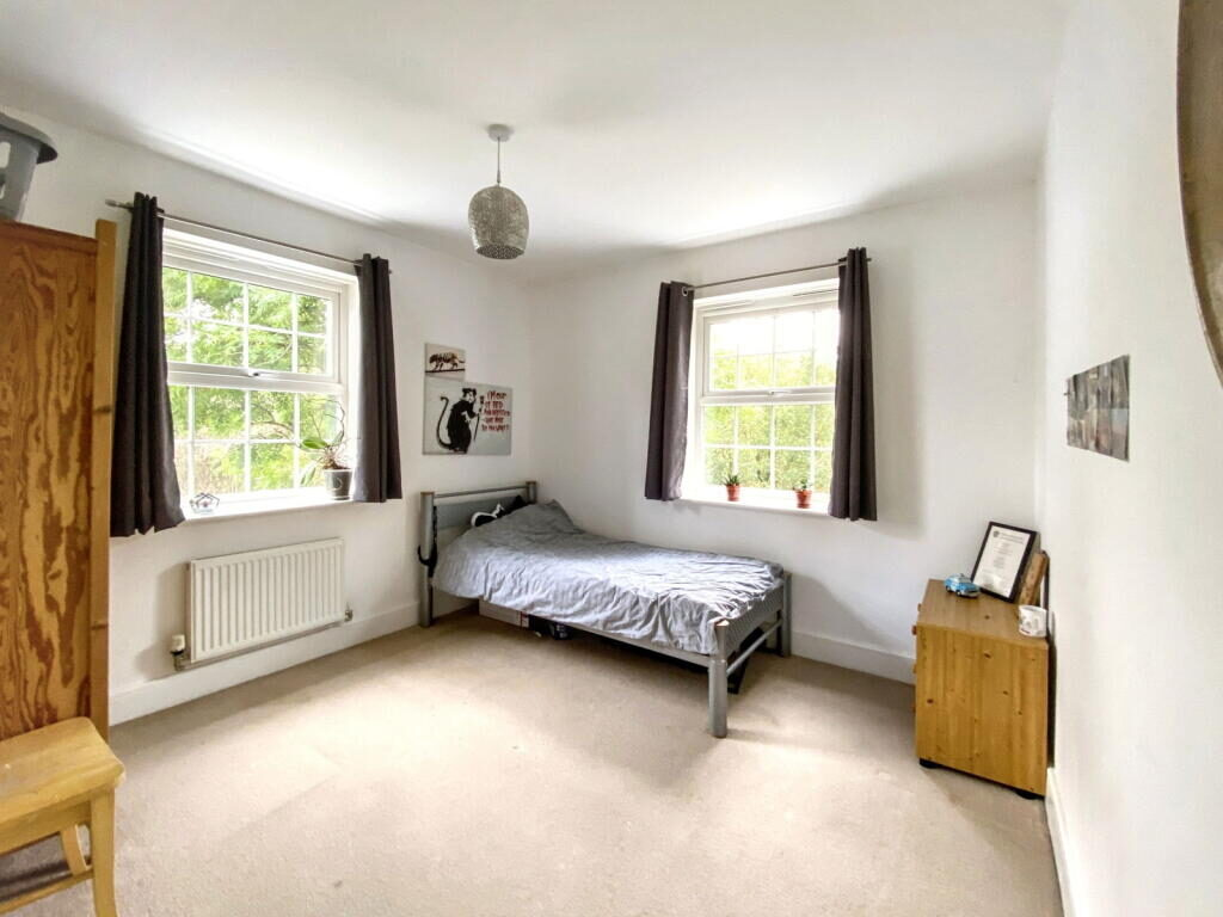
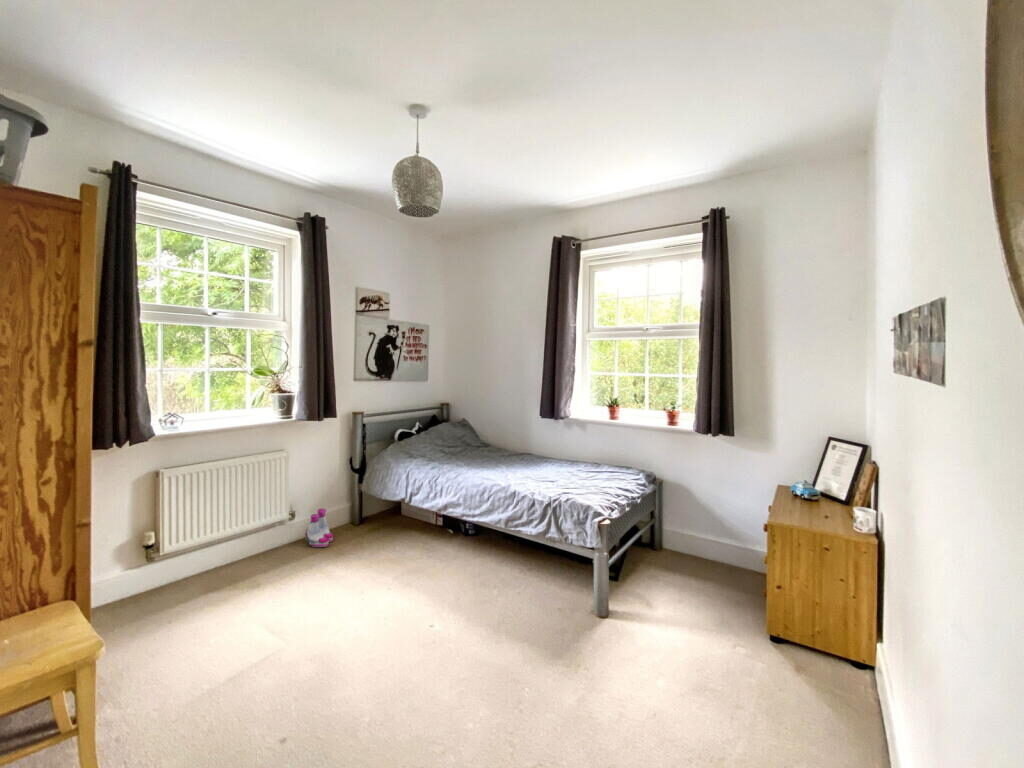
+ boots [304,508,334,548]
